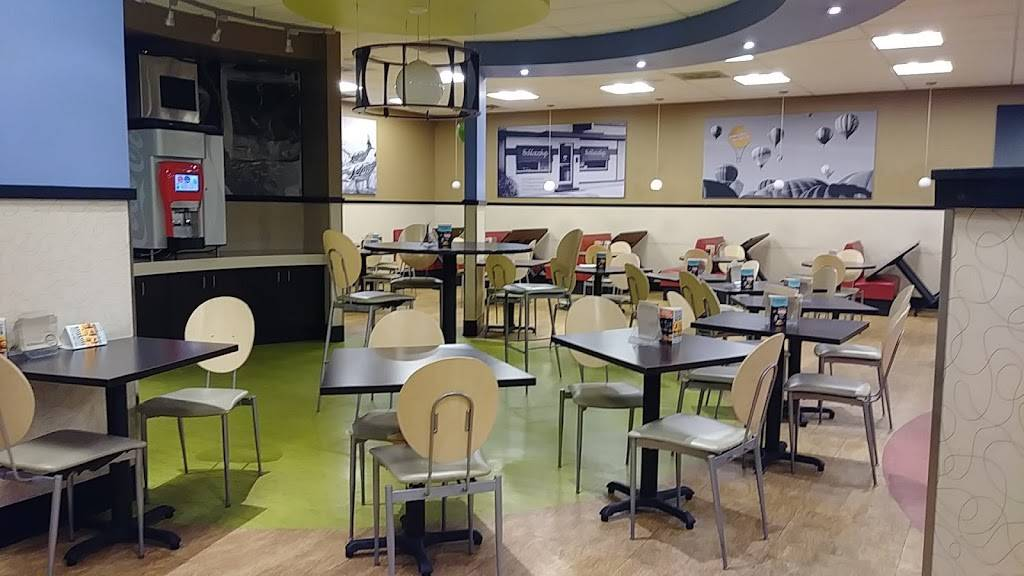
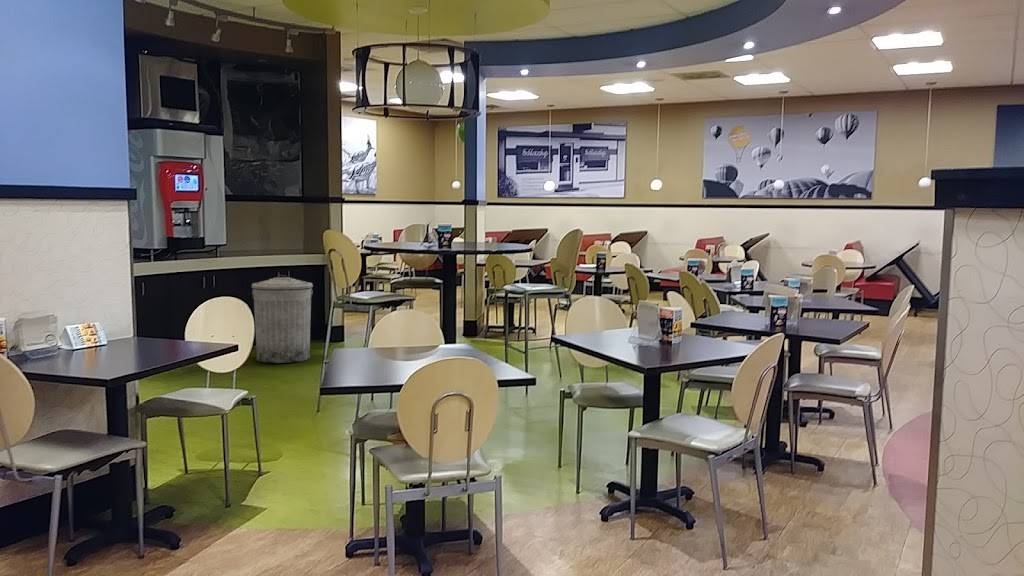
+ trash can [251,274,314,364]
